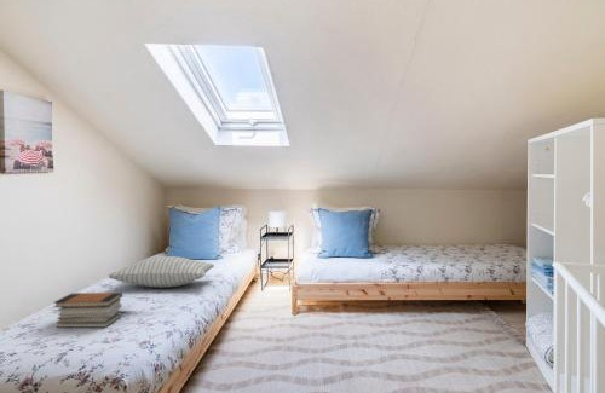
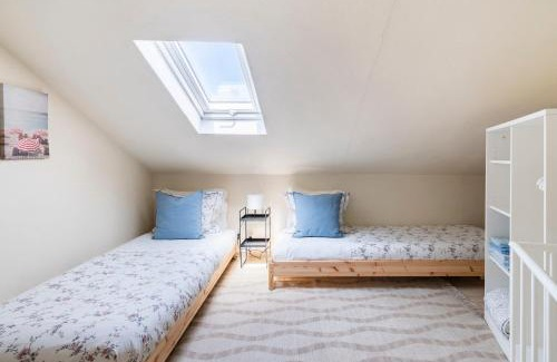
- book stack [52,291,123,329]
- pillow [108,255,215,289]
